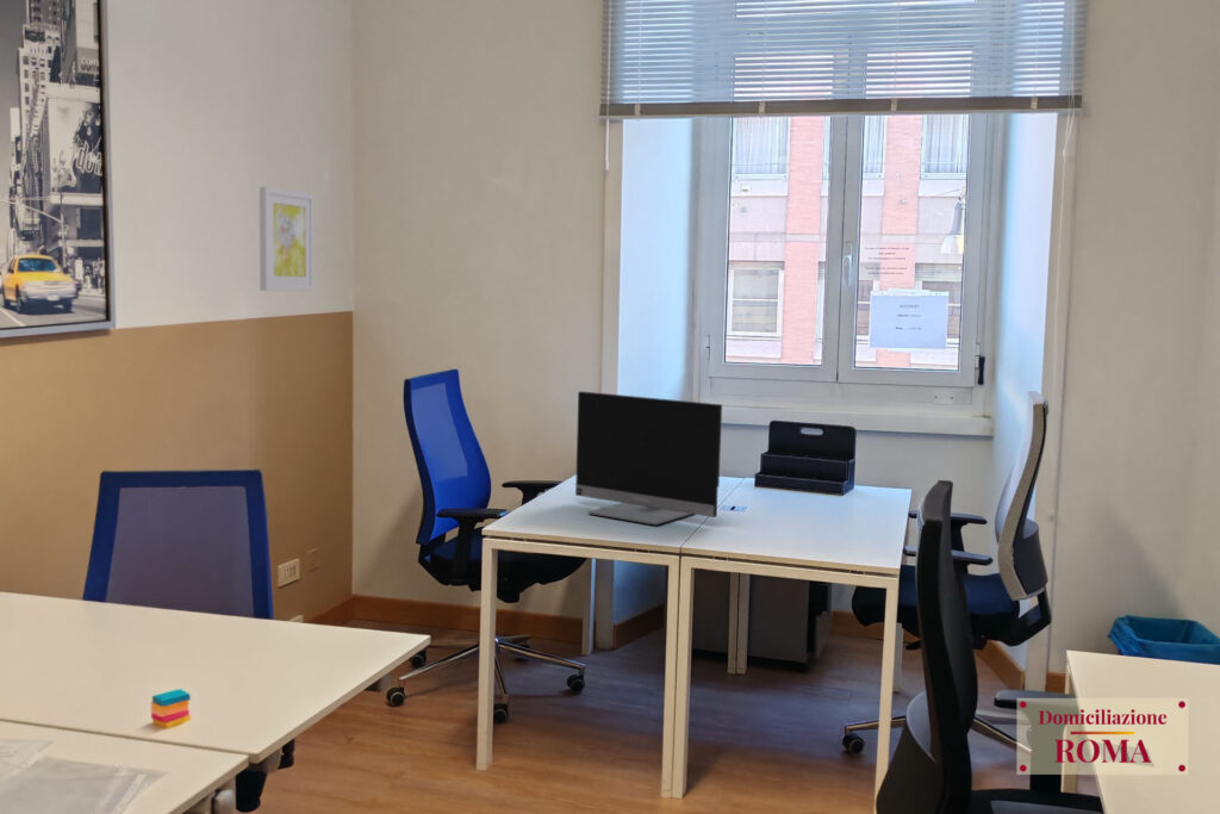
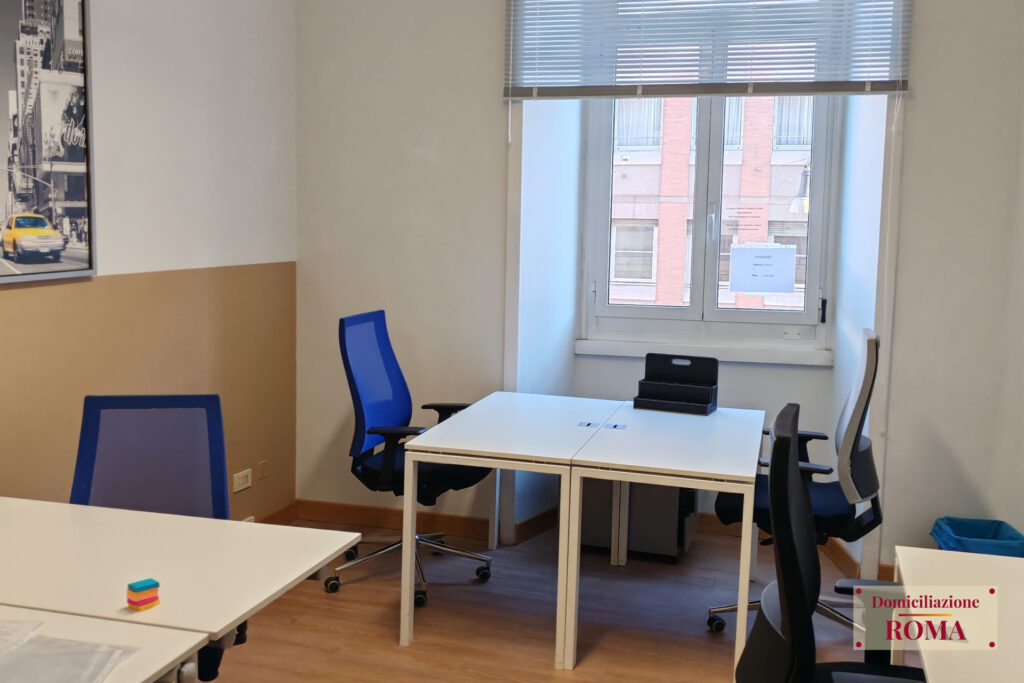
- monitor [574,390,723,527]
- wall art [259,186,315,292]
